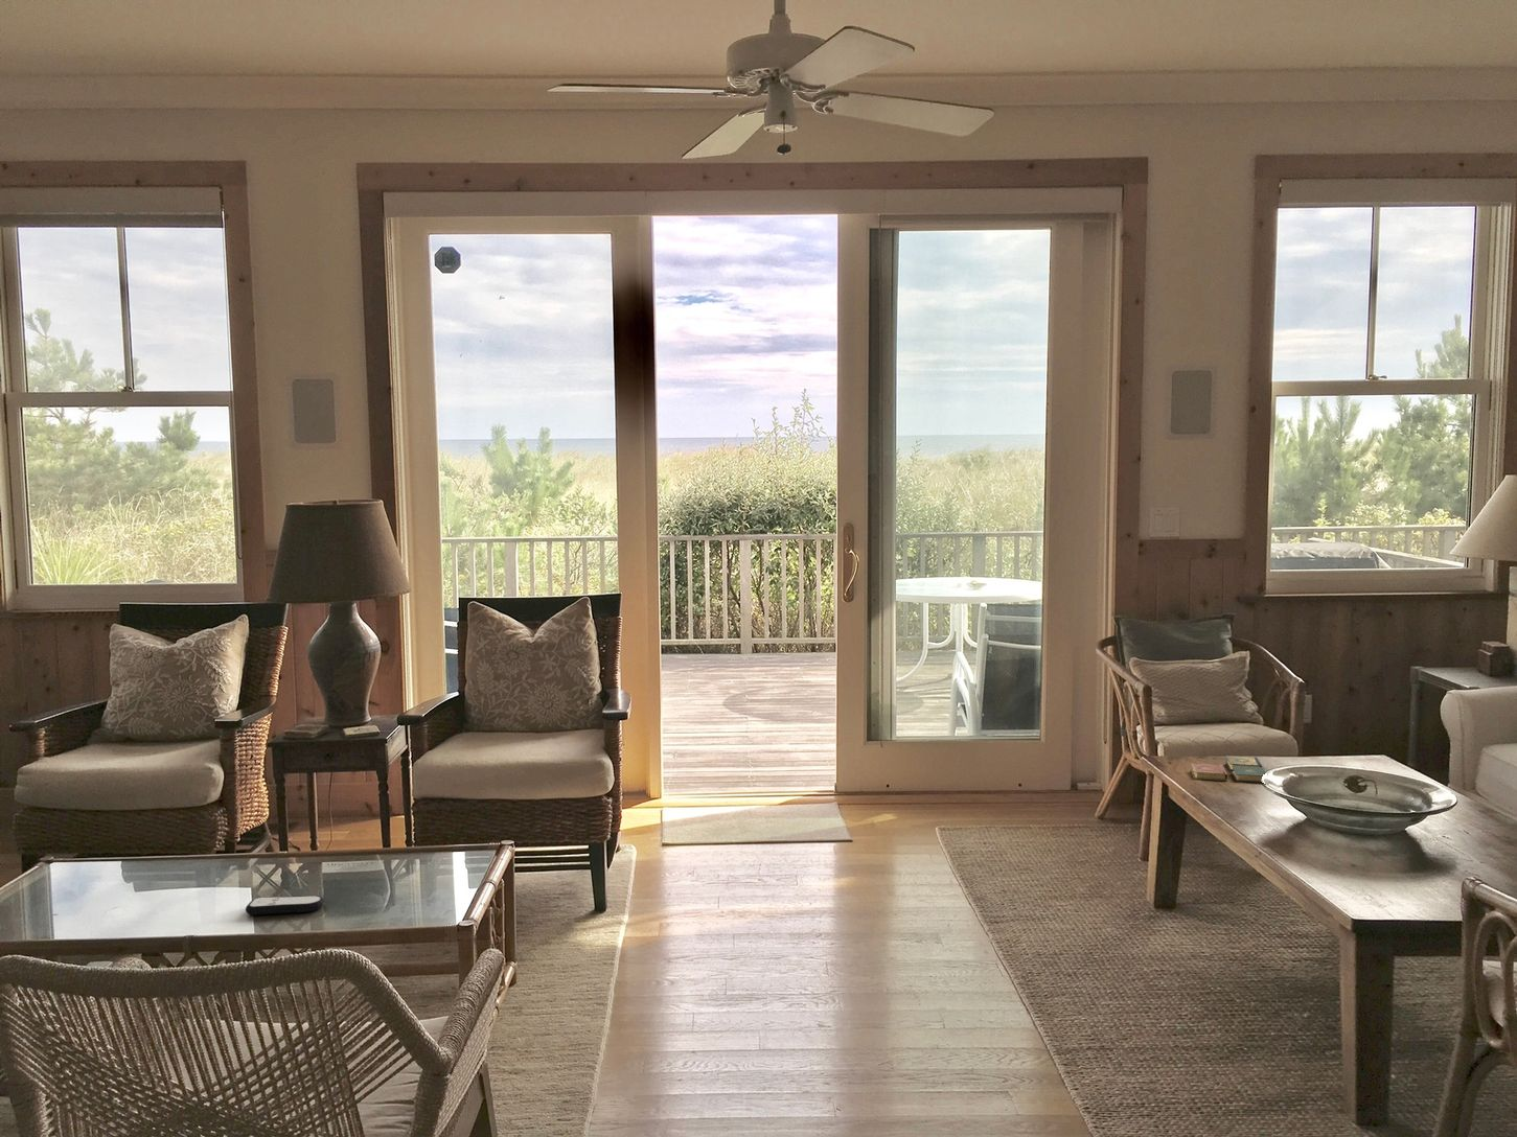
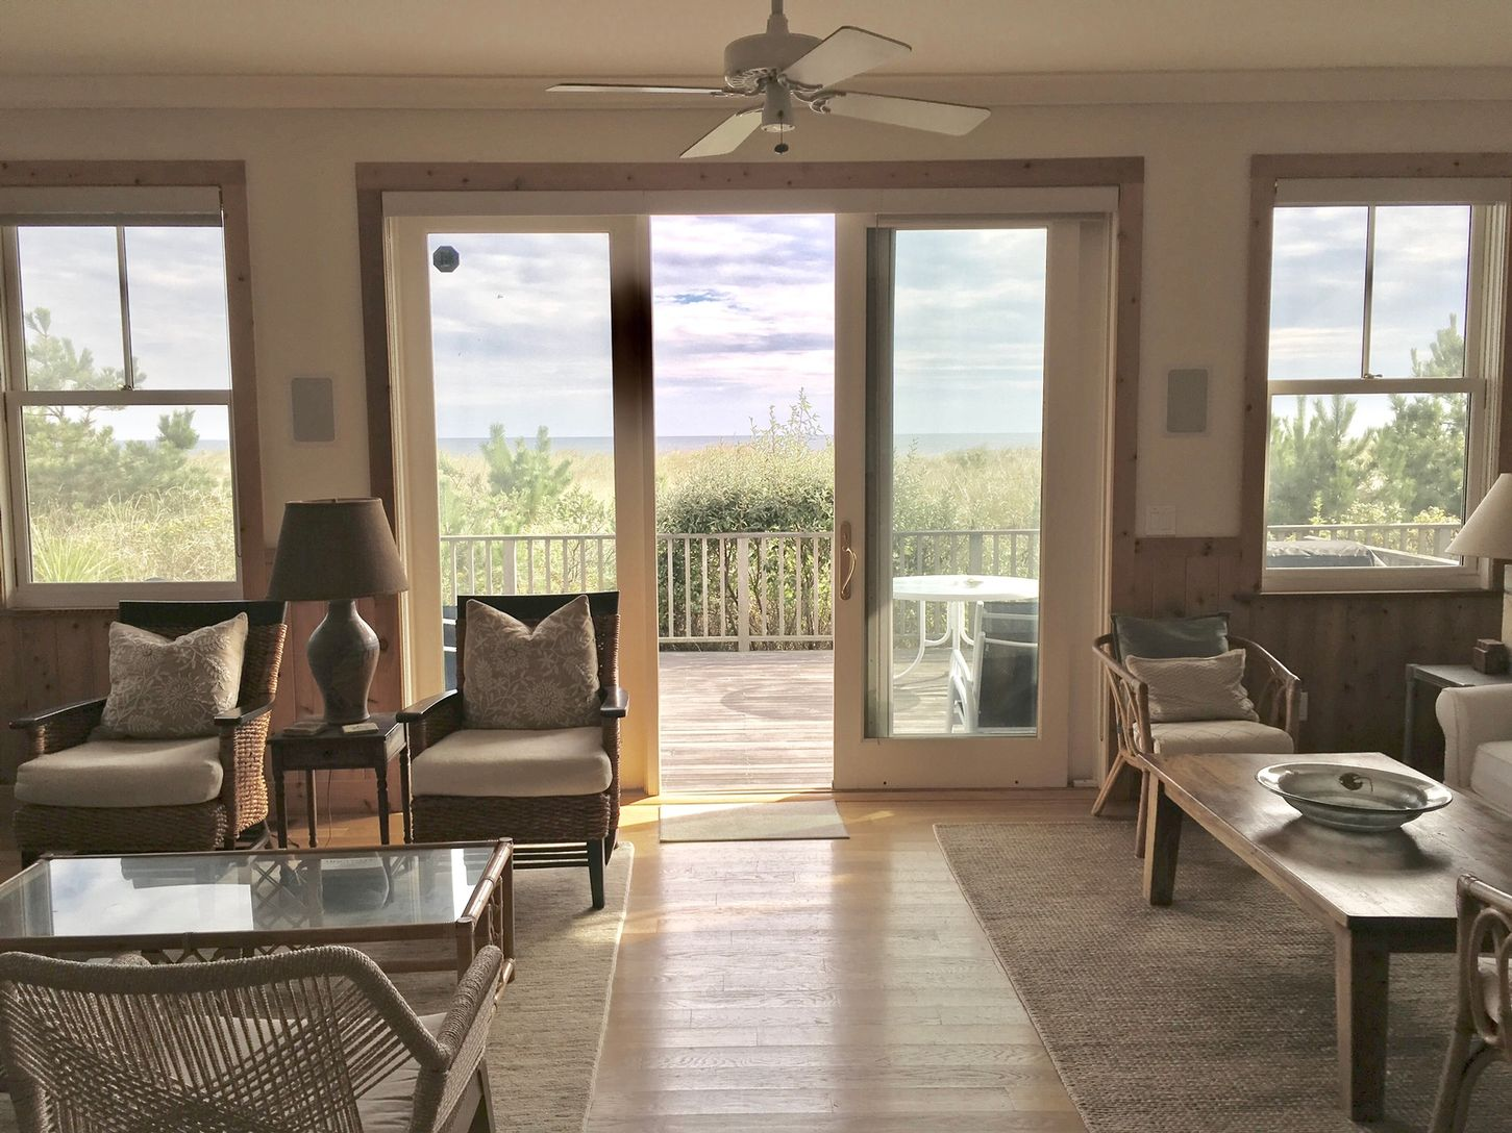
- book [1190,755,1267,783]
- remote control [245,895,325,916]
